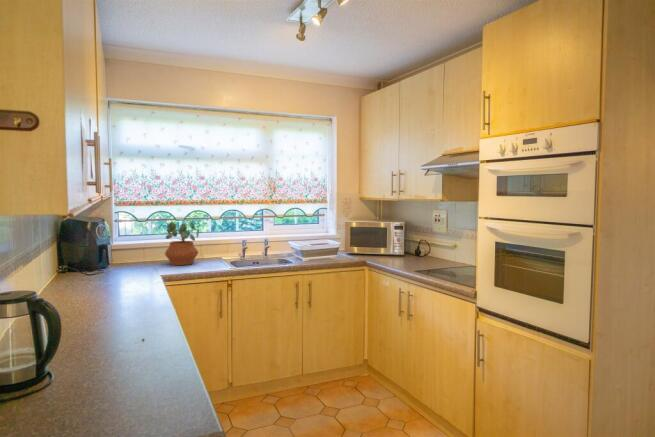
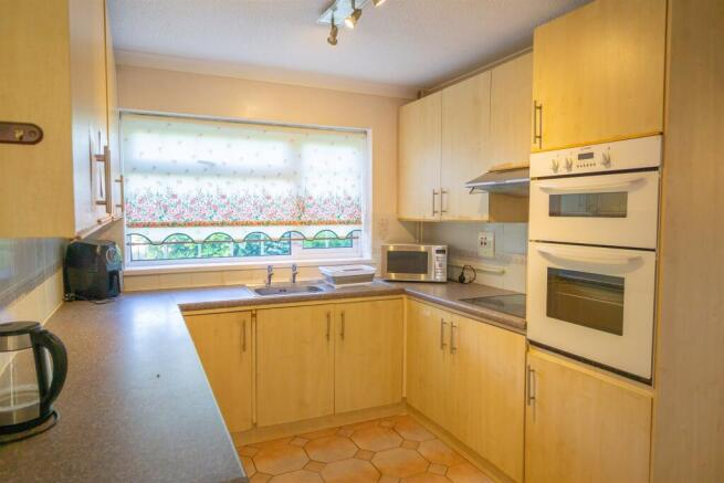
- potted plant [164,220,200,266]
